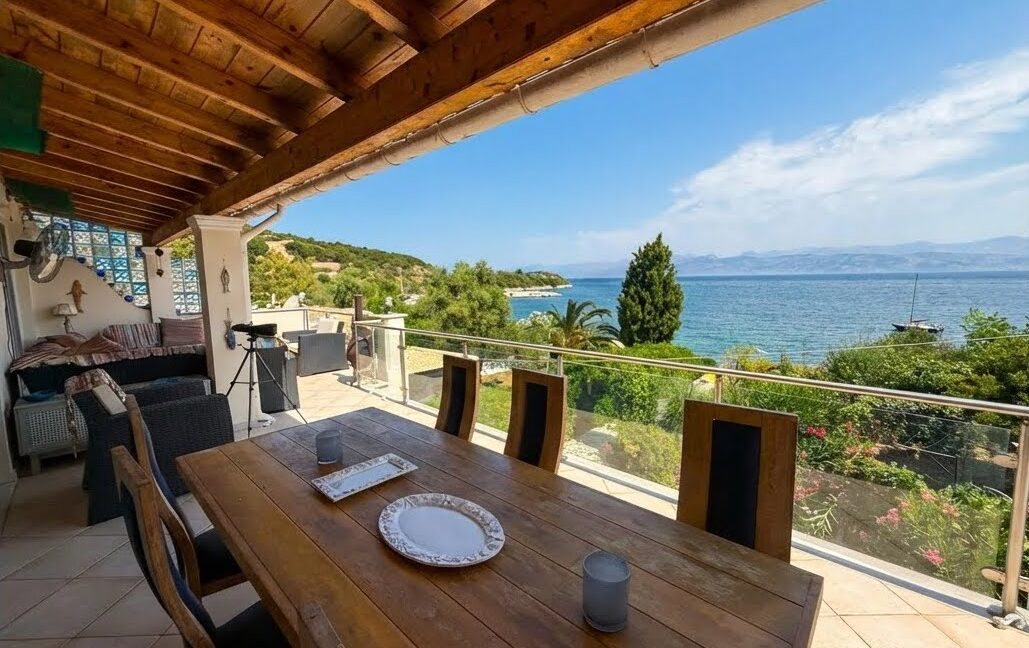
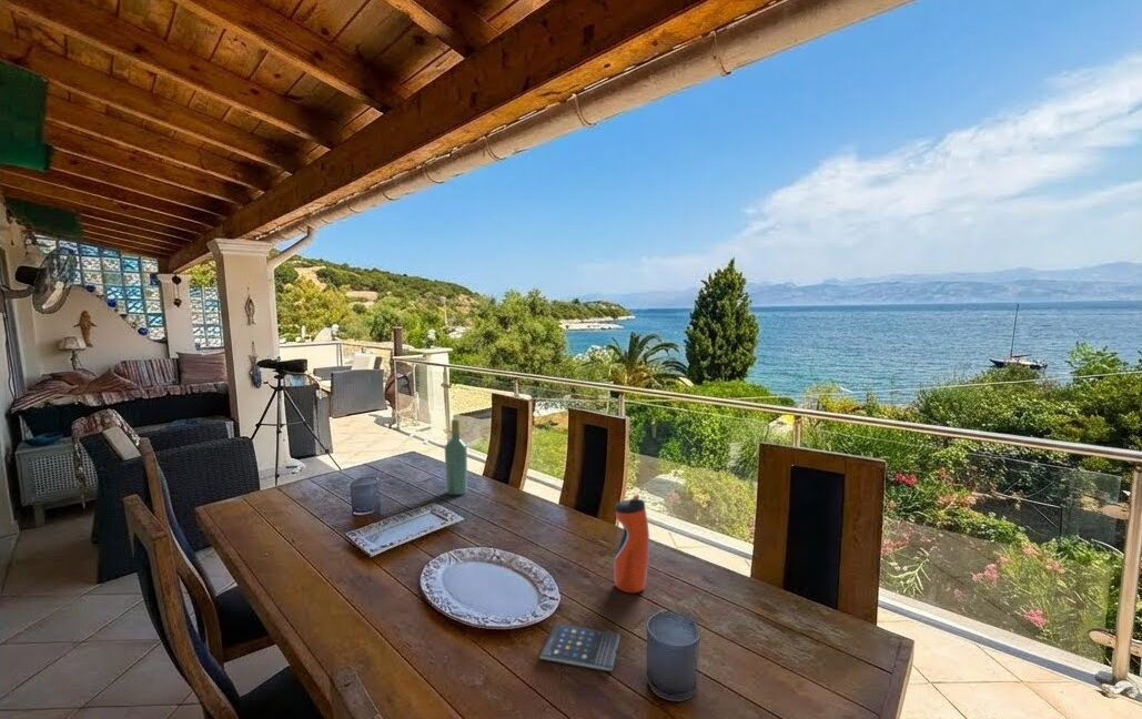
+ water bottle [613,493,650,594]
+ wine bottle [444,418,468,496]
+ smartphone [538,622,620,674]
